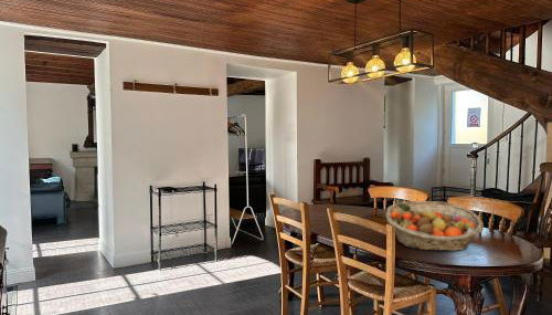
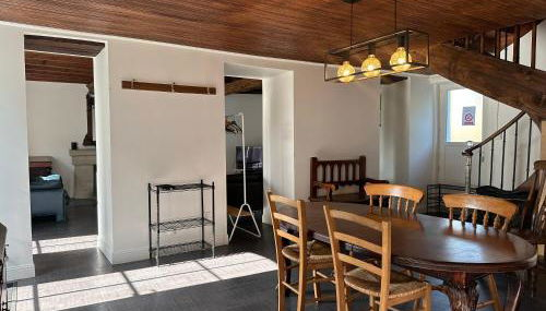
- fruit basket [384,200,485,252]
